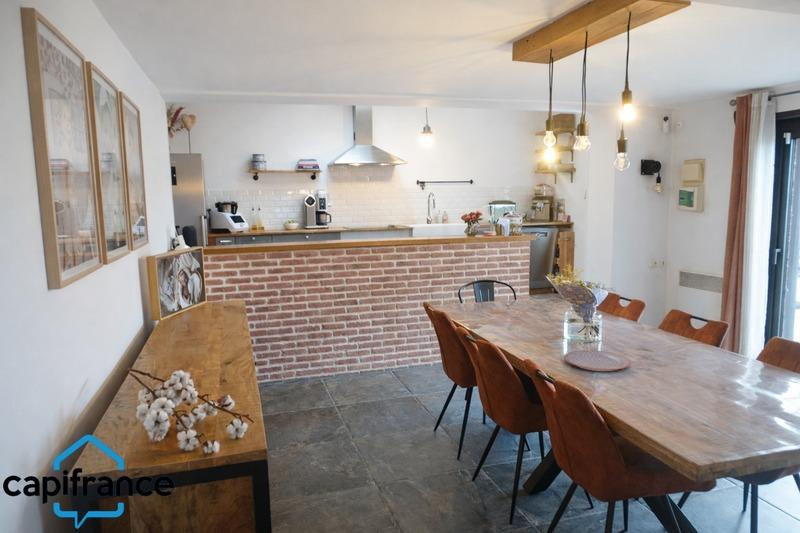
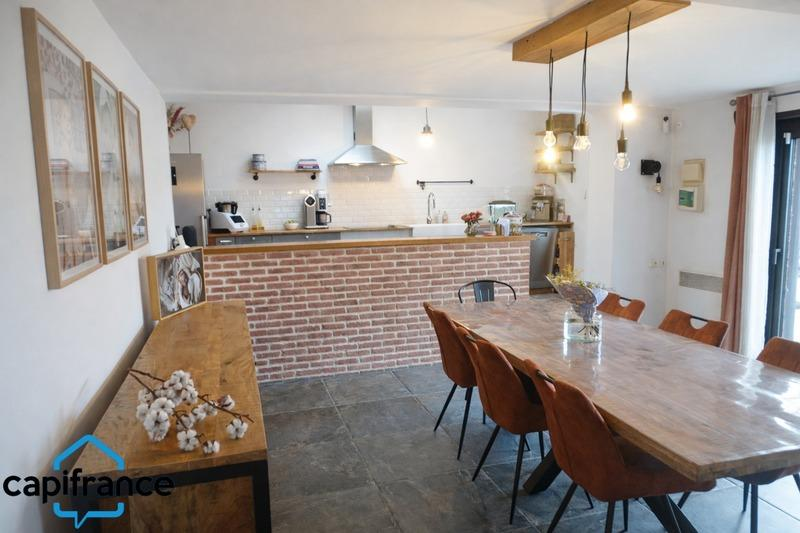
- plate [563,349,632,372]
